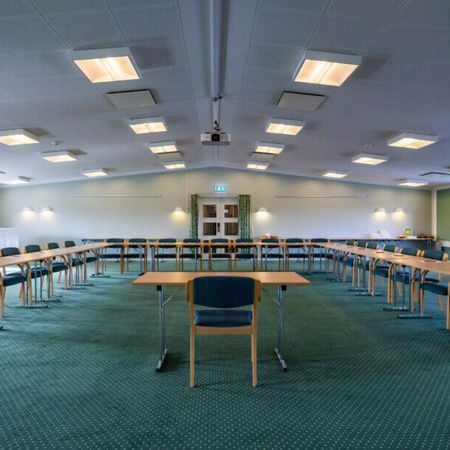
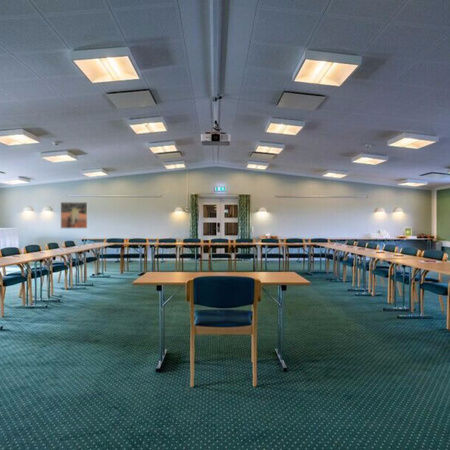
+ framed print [60,201,88,229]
